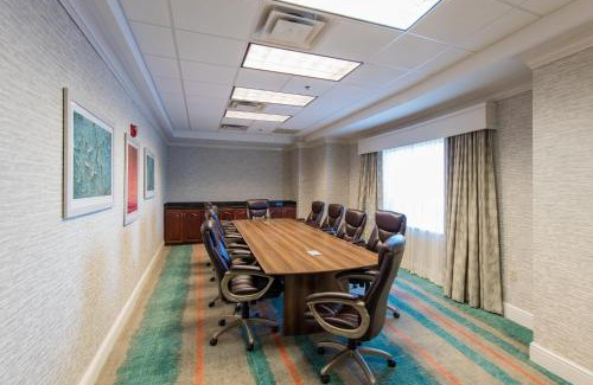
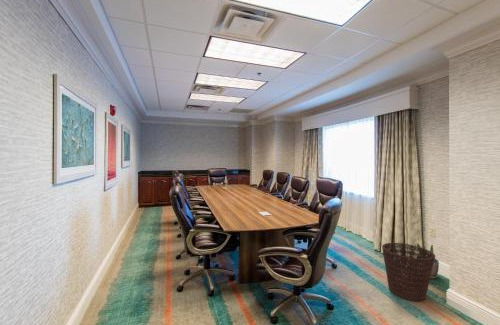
+ potted plant [415,242,440,280]
+ basket [381,242,436,302]
